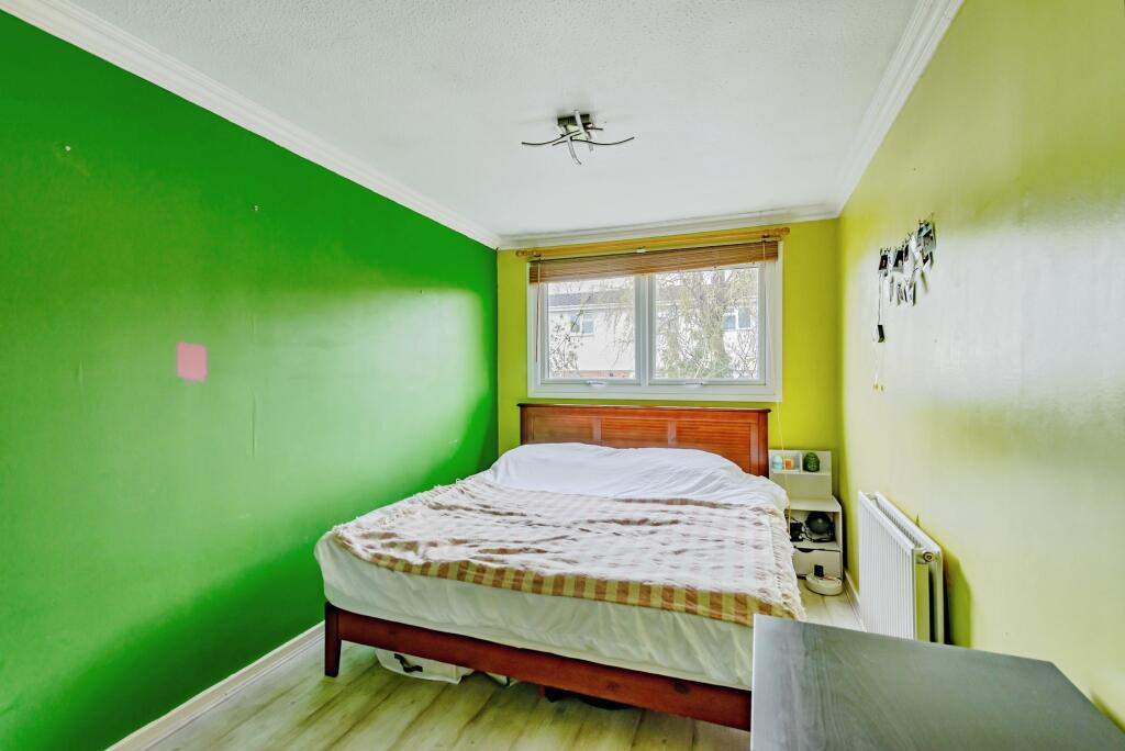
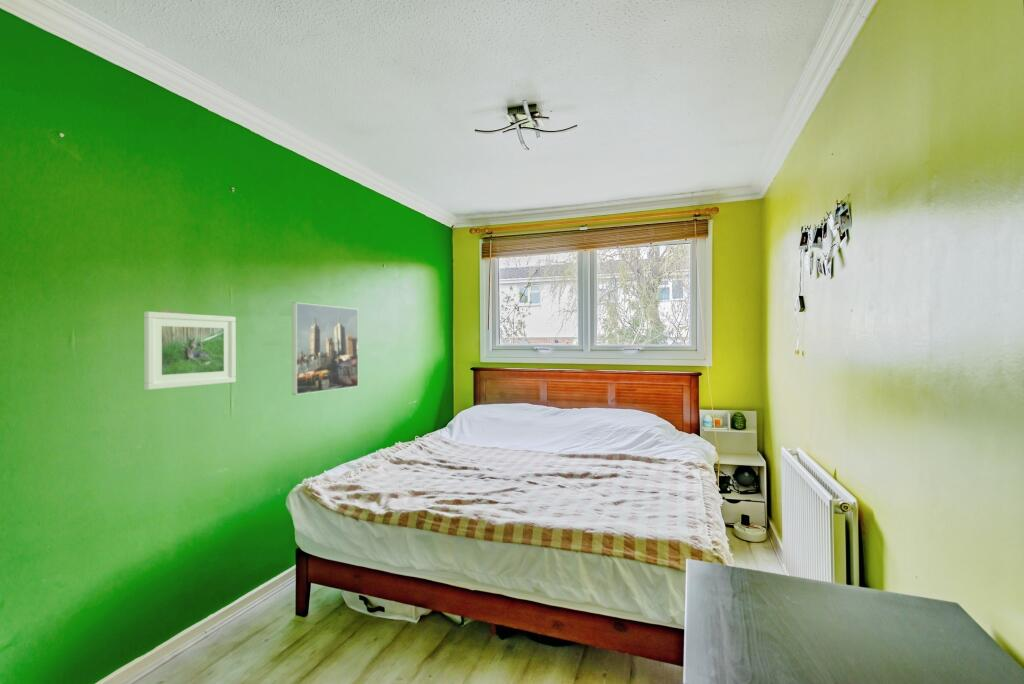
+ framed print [291,302,359,396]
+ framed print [143,311,237,391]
